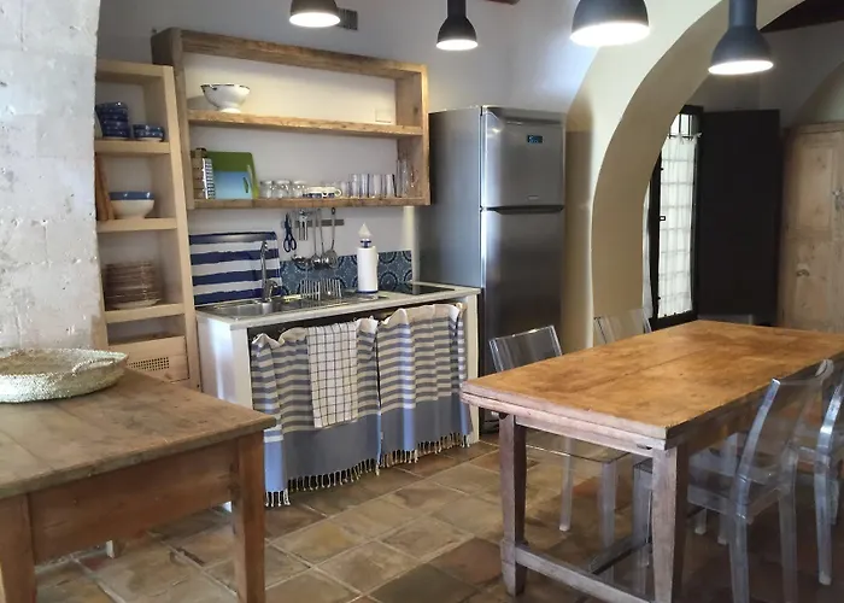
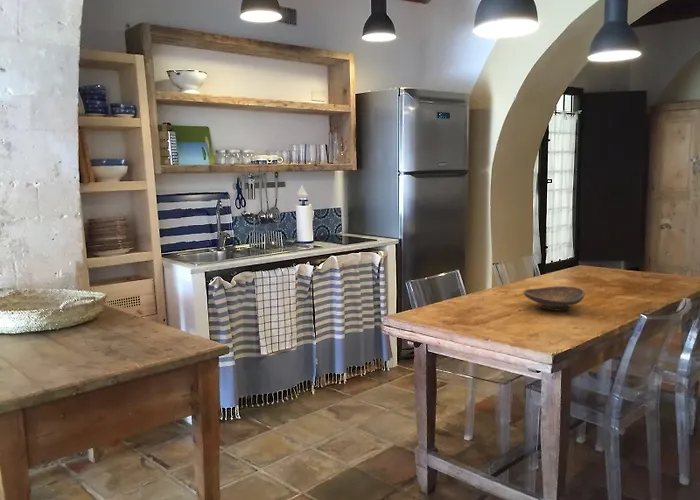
+ decorative bowl [523,285,586,312]
